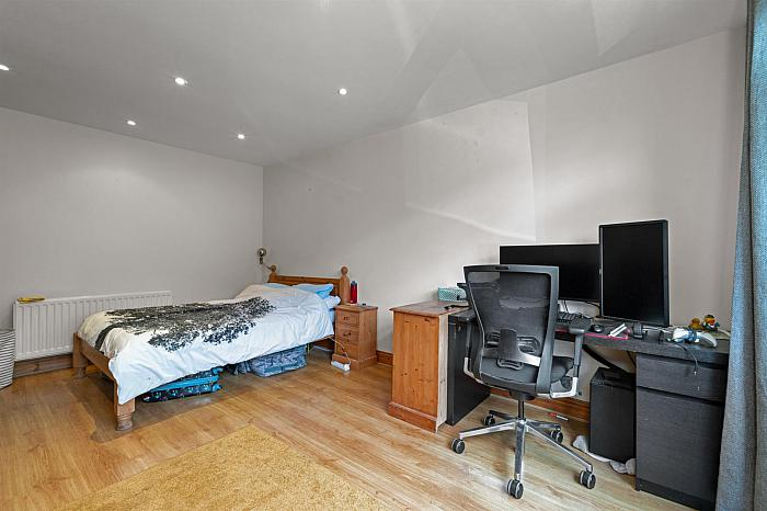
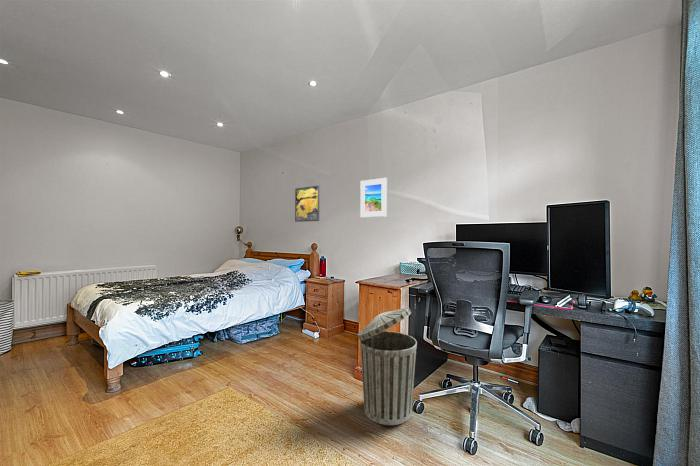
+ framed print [359,177,388,218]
+ trash can [357,306,418,426]
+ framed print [294,185,320,223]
